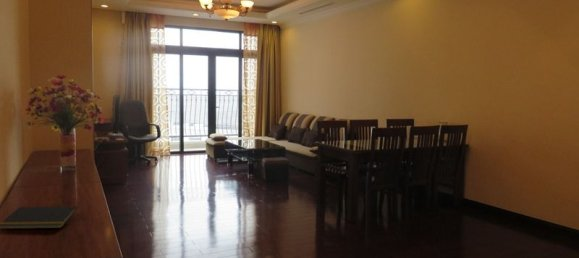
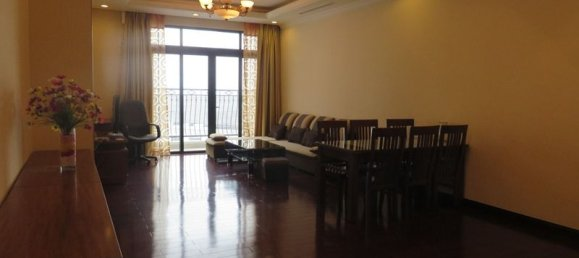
- notepad [0,206,78,230]
